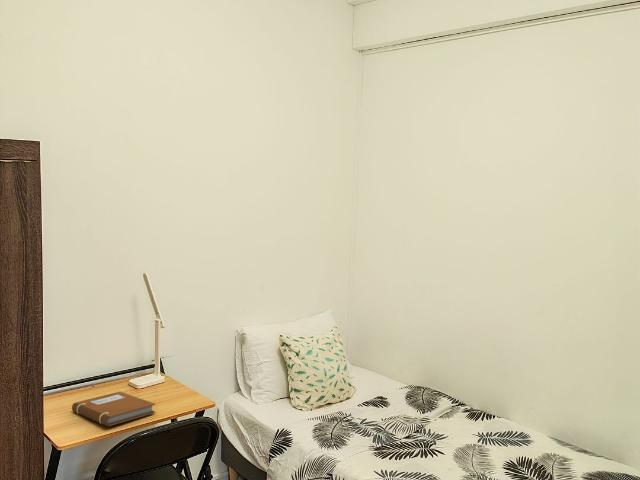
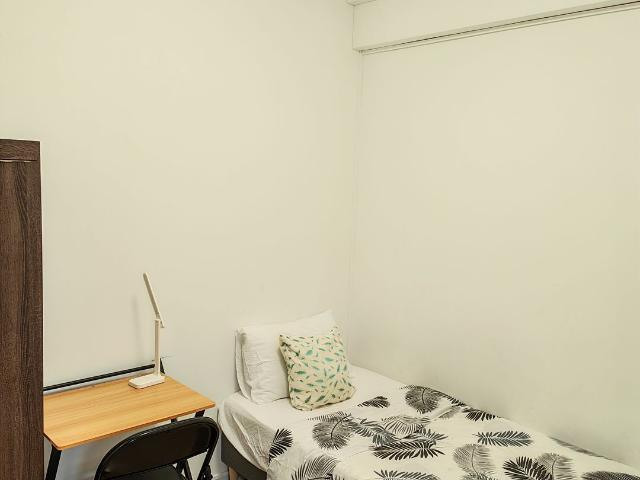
- notebook [71,391,156,427]
